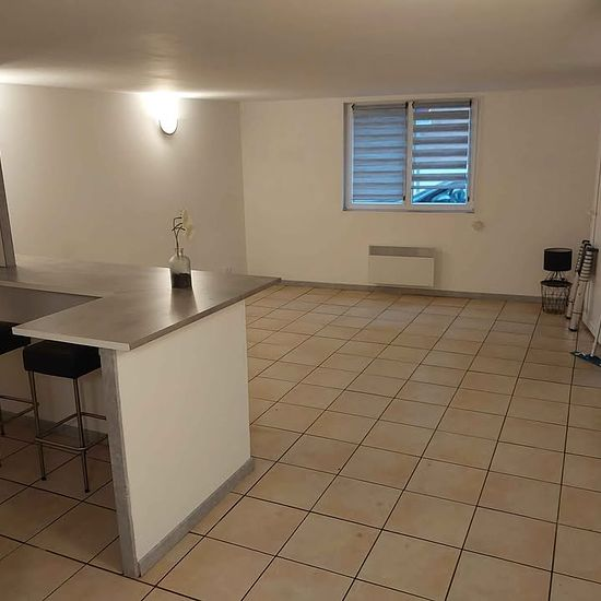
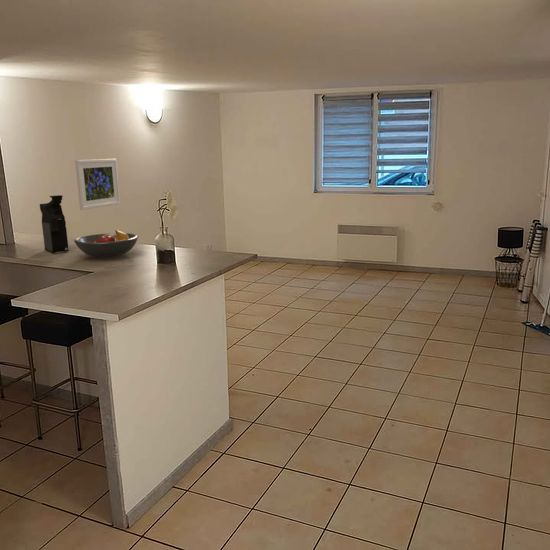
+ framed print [74,158,121,211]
+ coffee maker [39,194,70,254]
+ fruit bowl [73,229,139,259]
